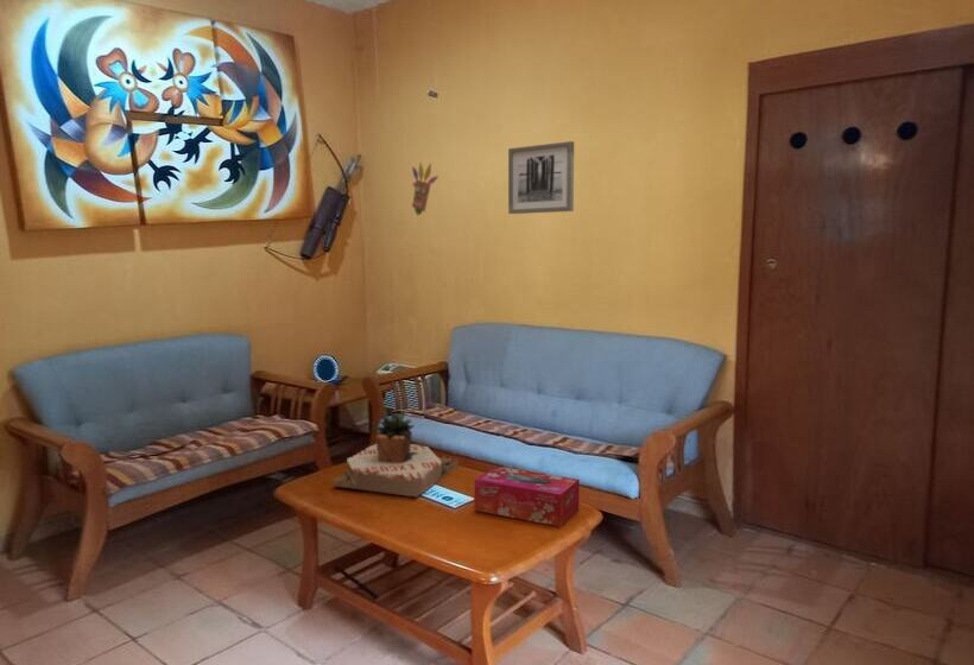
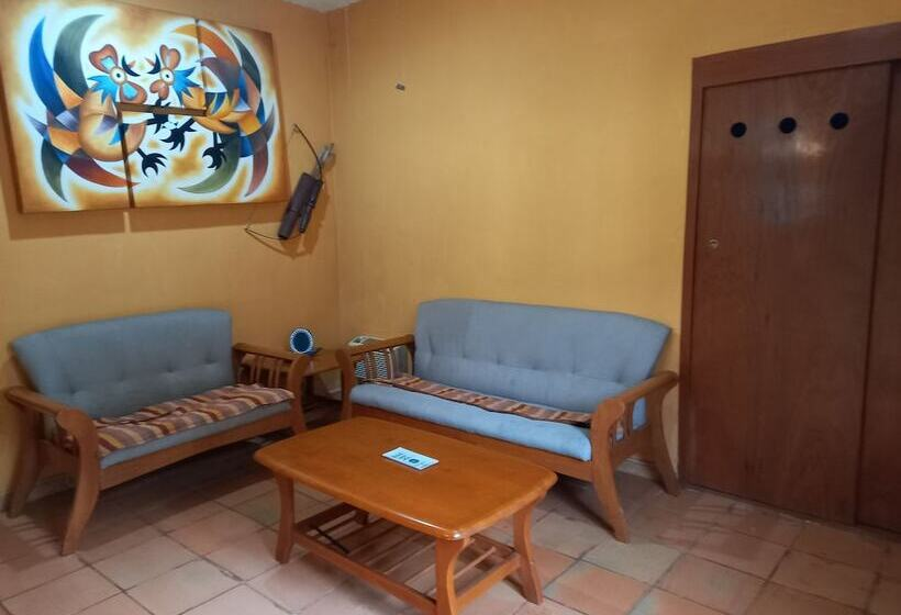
- wall art [507,140,575,215]
- succulent plant [333,412,460,498]
- tissue box [474,466,581,528]
- decorative mask [411,162,439,217]
